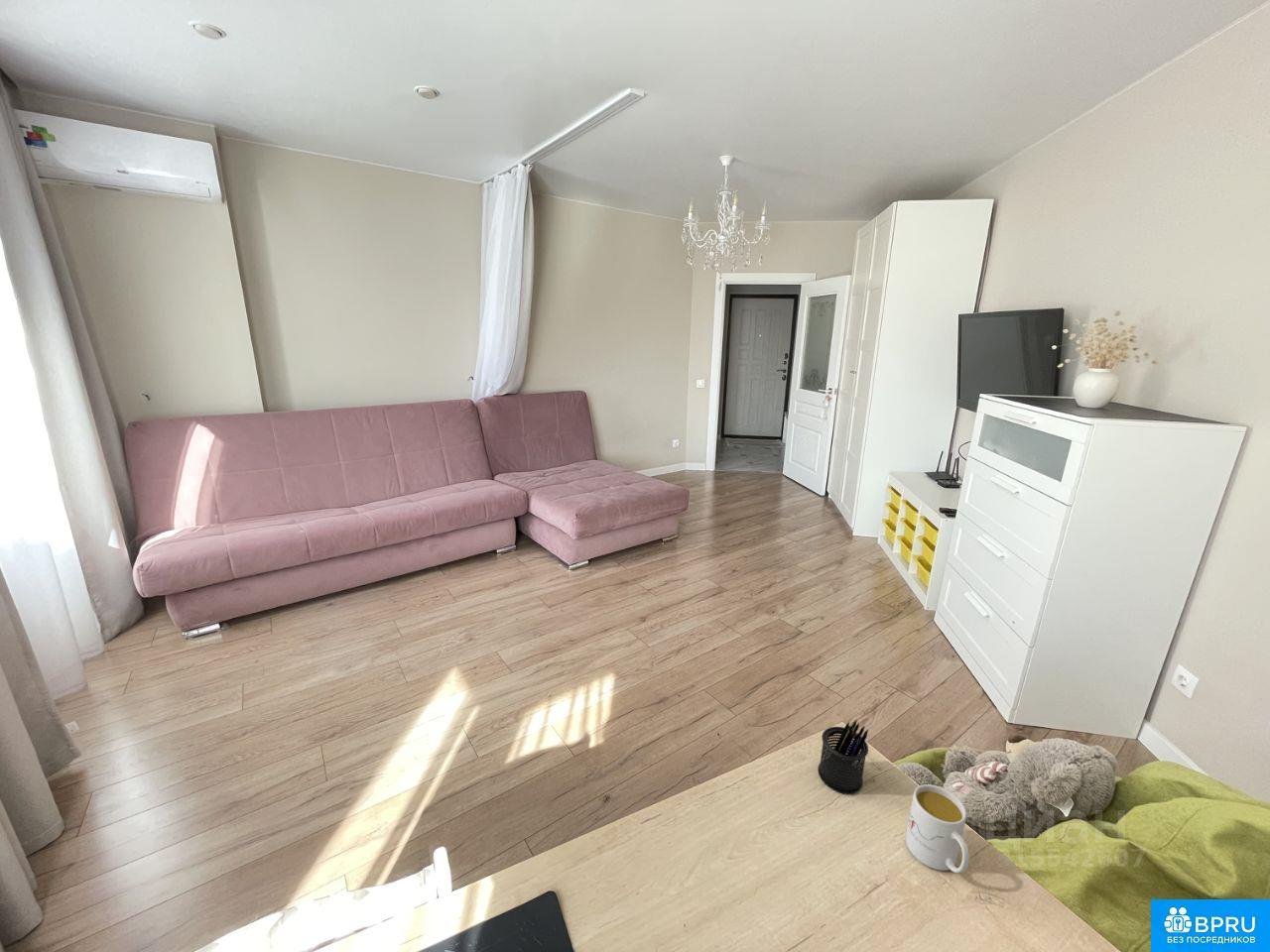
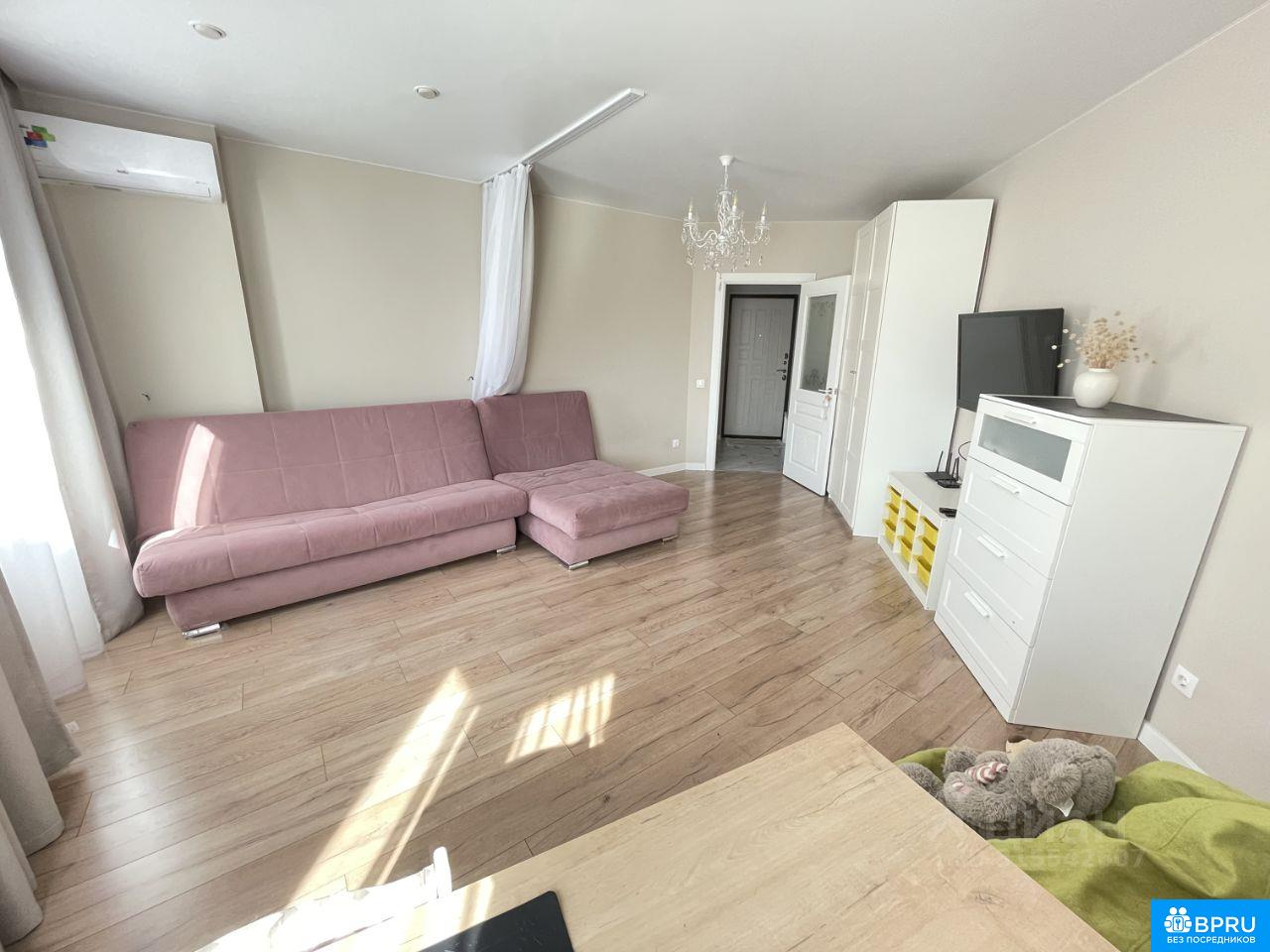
- mug [905,783,970,874]
- pen holder [818,719,869,795]
